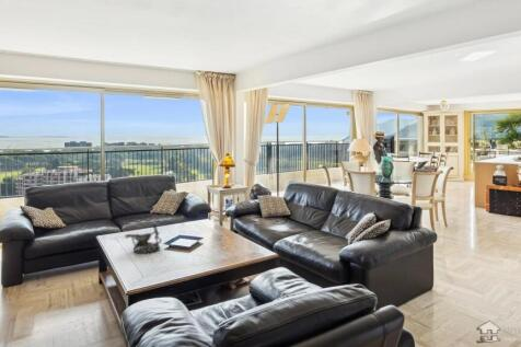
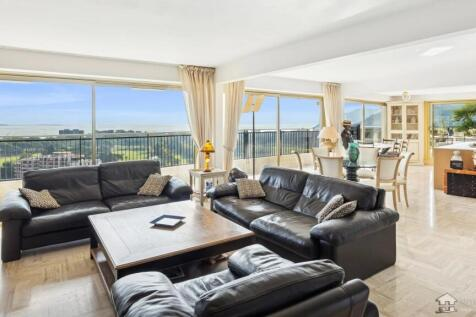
- decorative bowl [125,222,163,254]
